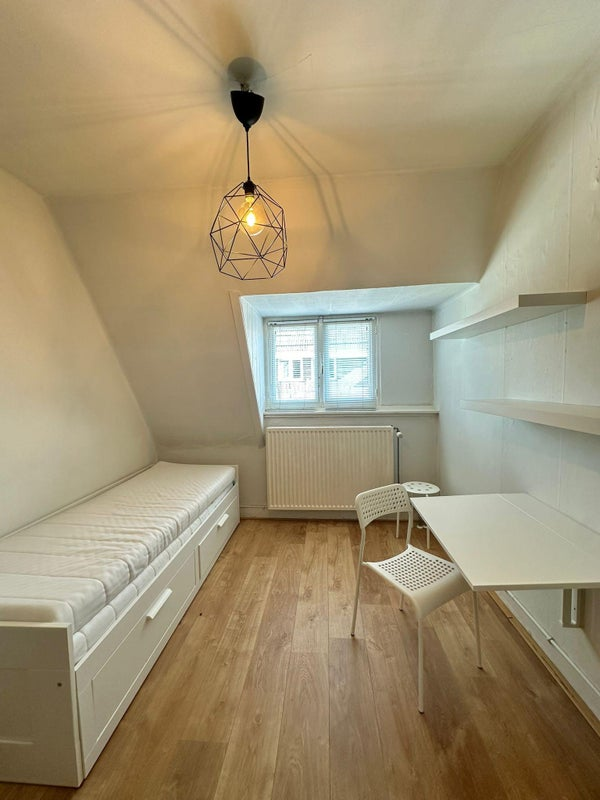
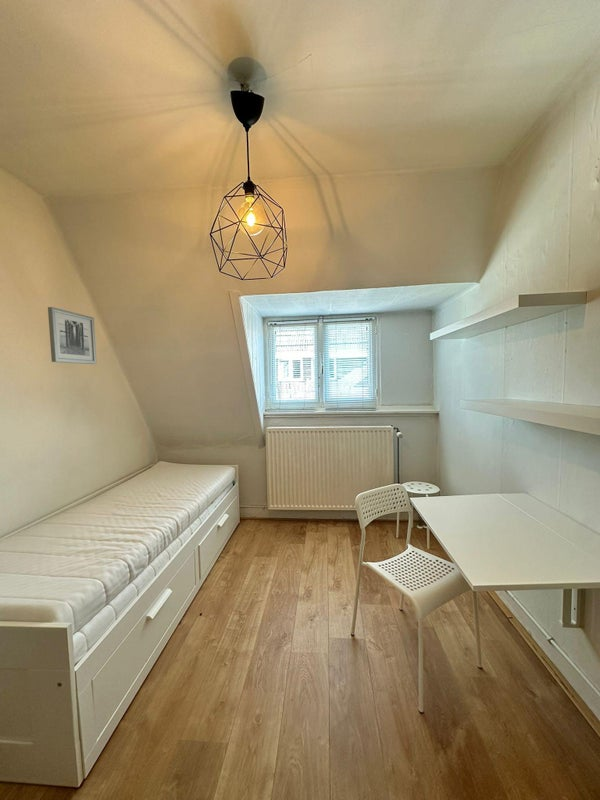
+ wall art [47,306,98,365]
